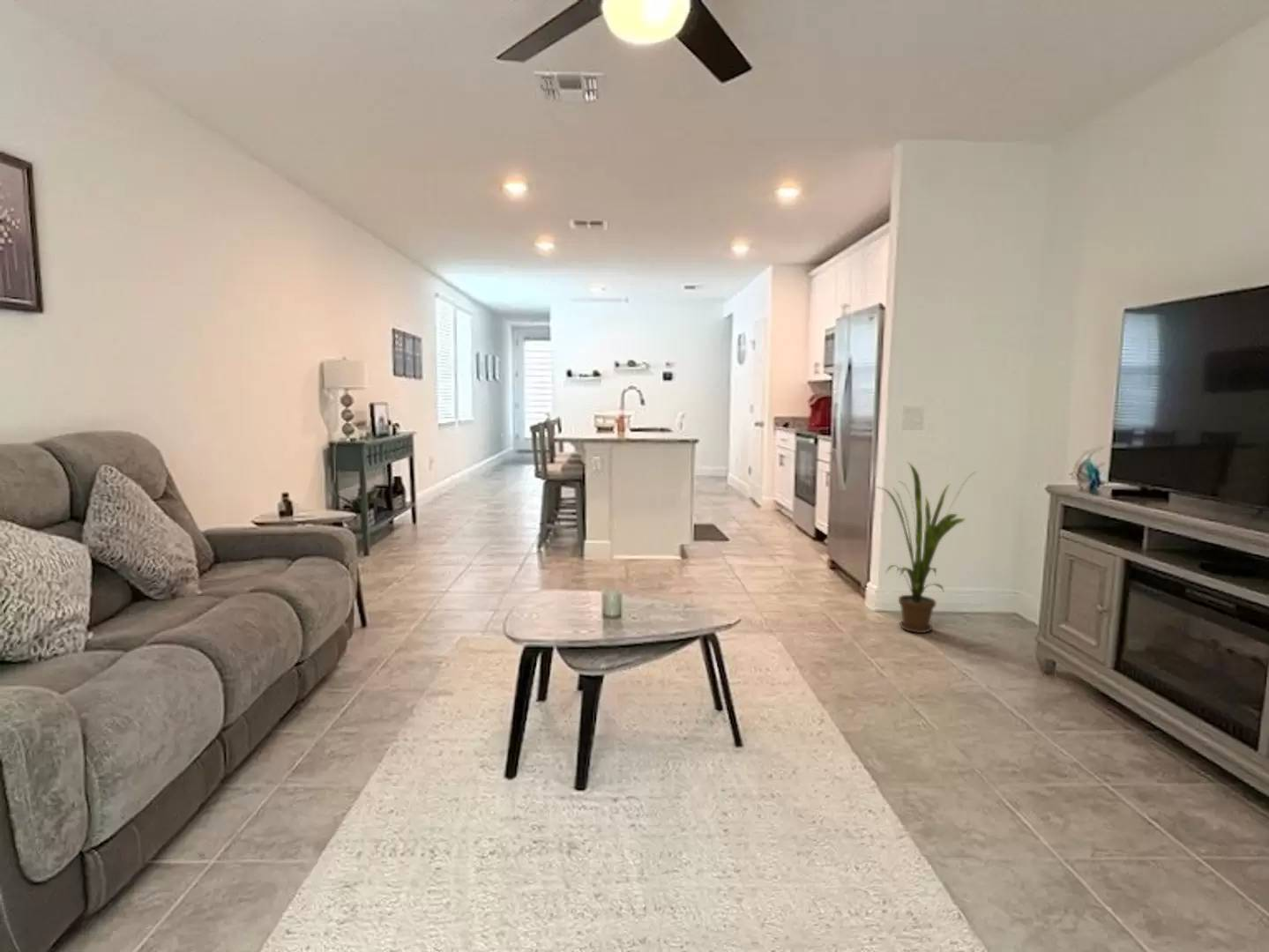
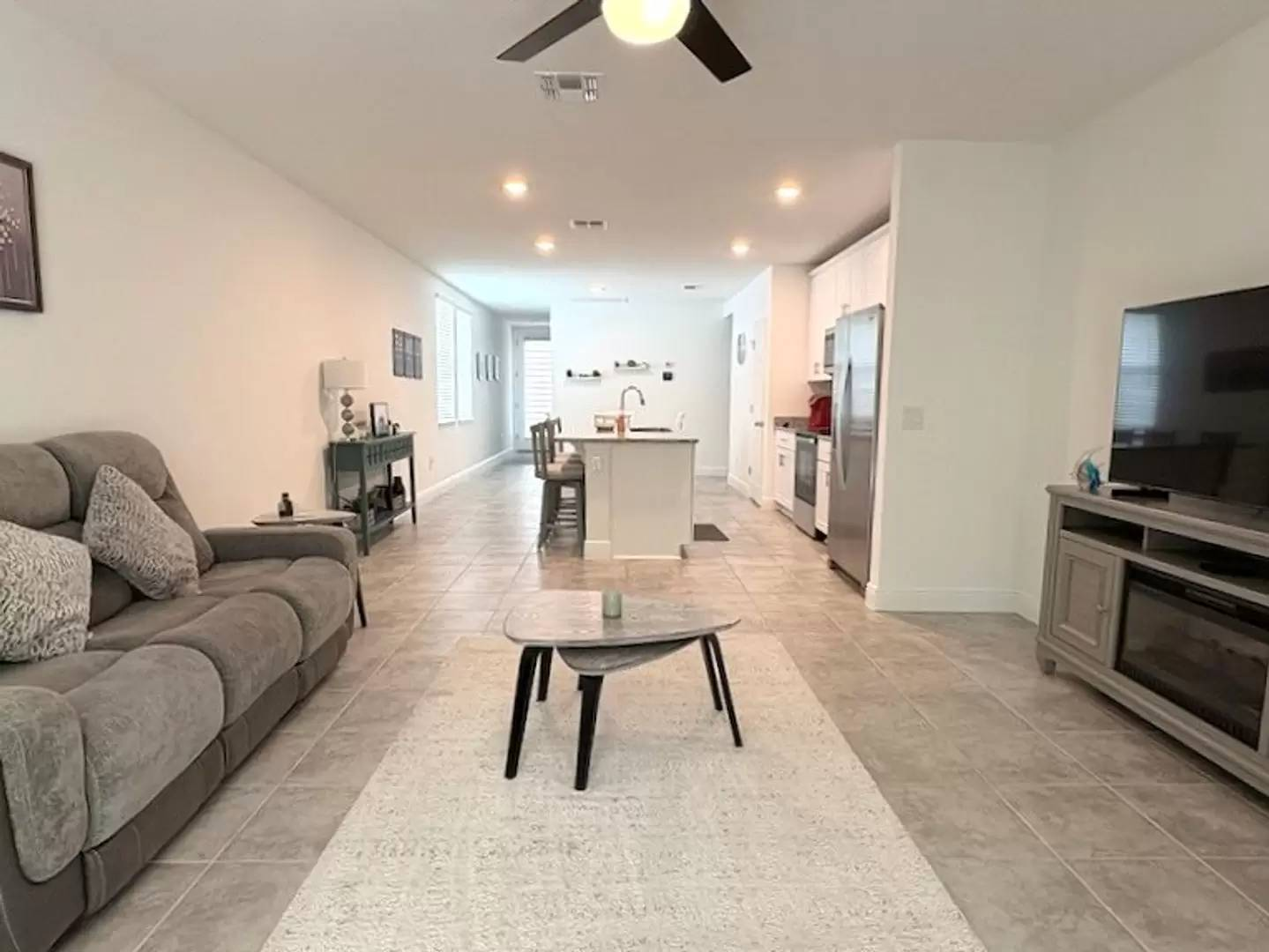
- house plant [874,461,977,634]
